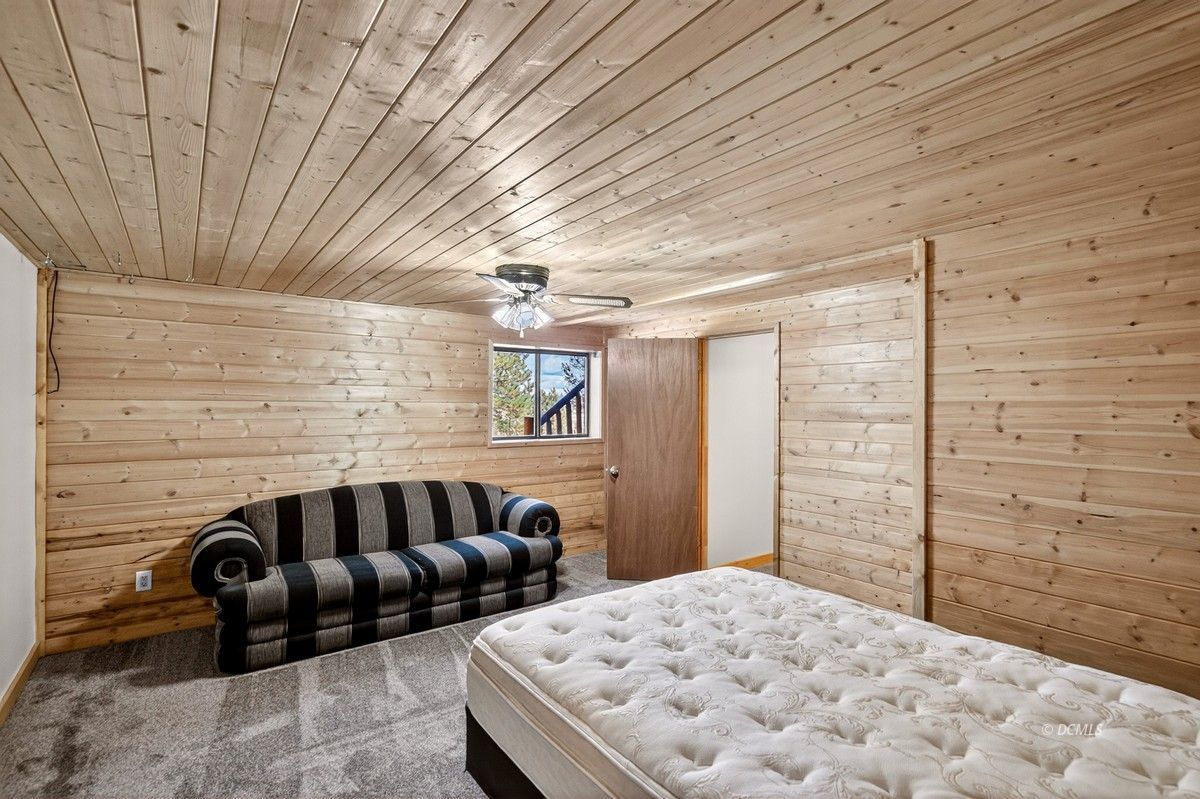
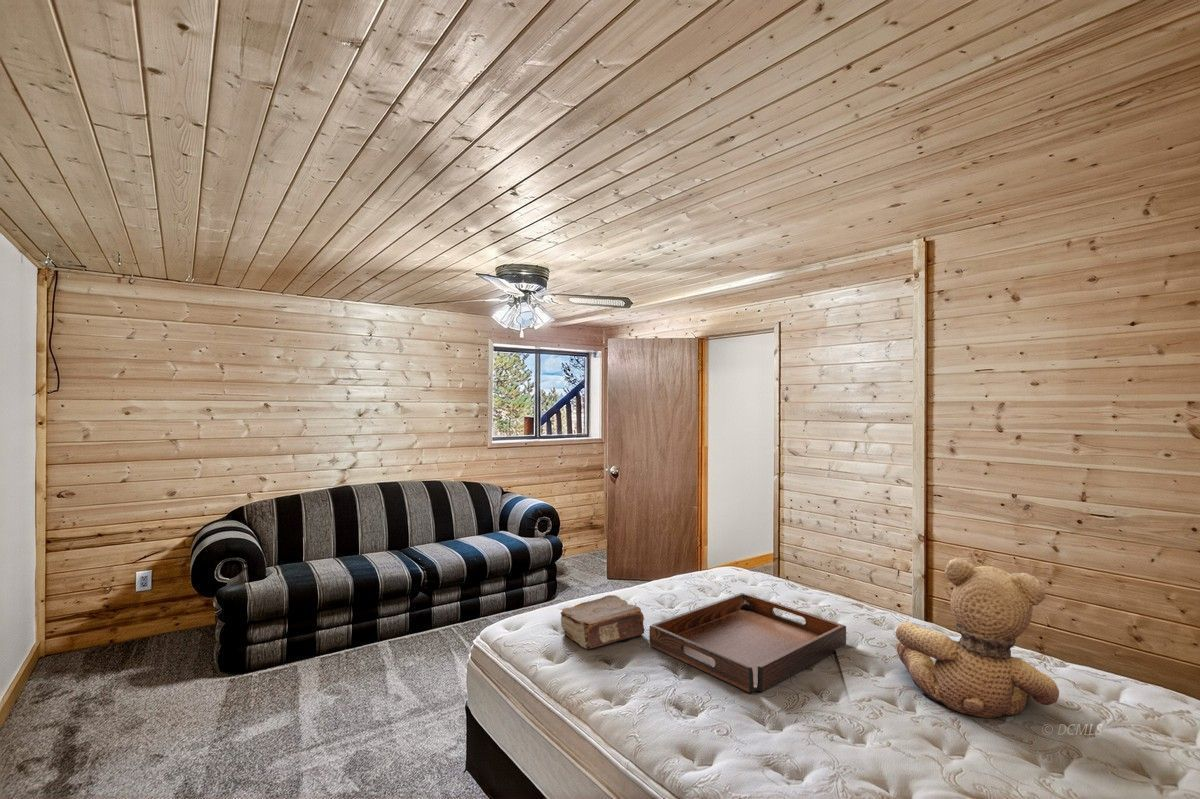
+ serving tray [649,592,847,694]
+ teddy bear [895,557,1060,719]
+ book [560,594,646,650]
